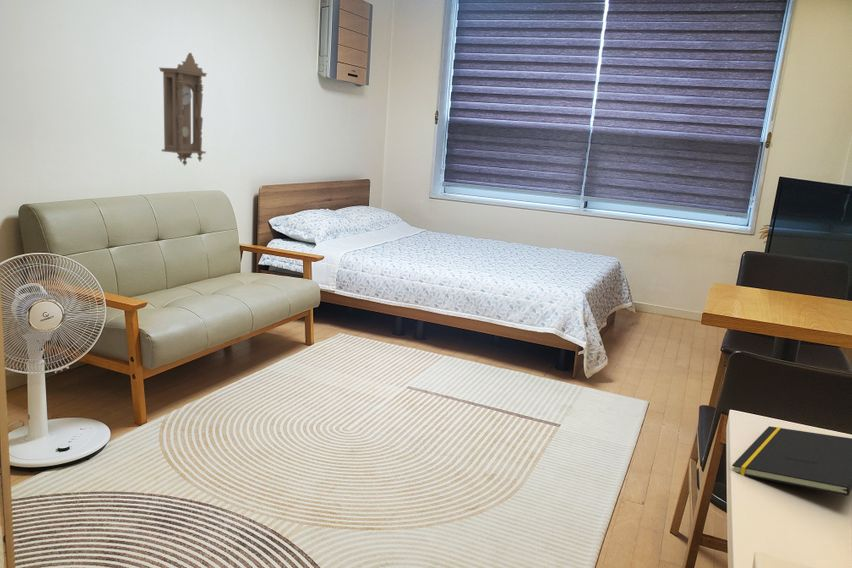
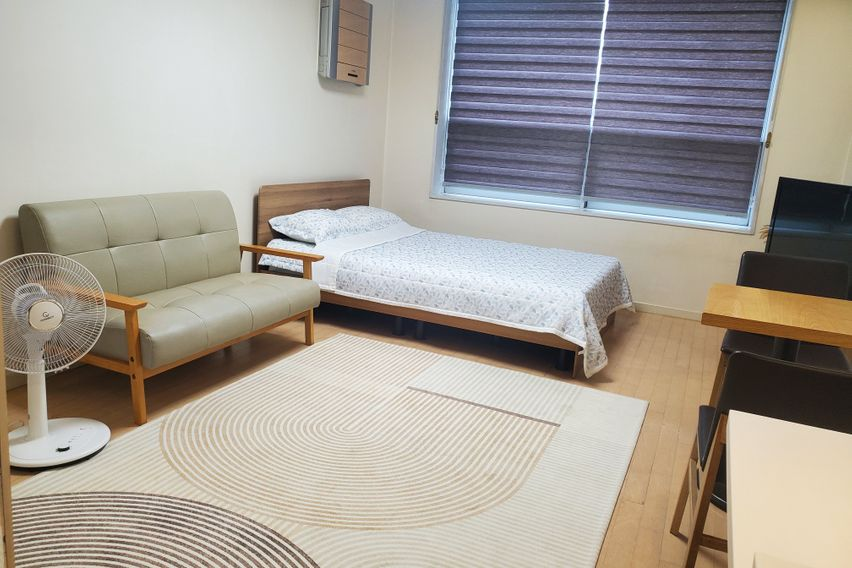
- notepad [731,425,852,497]
- pendulum clock [158,52,208,167]
